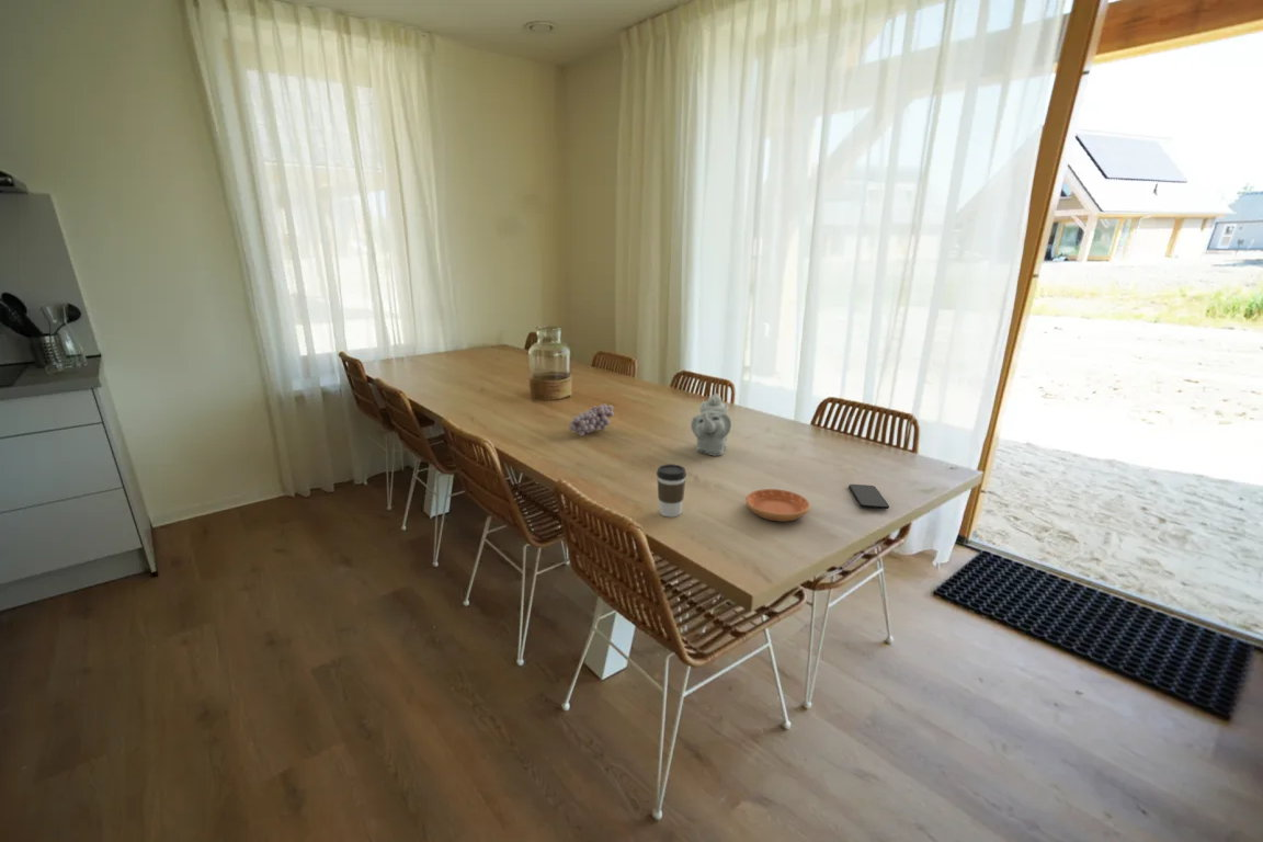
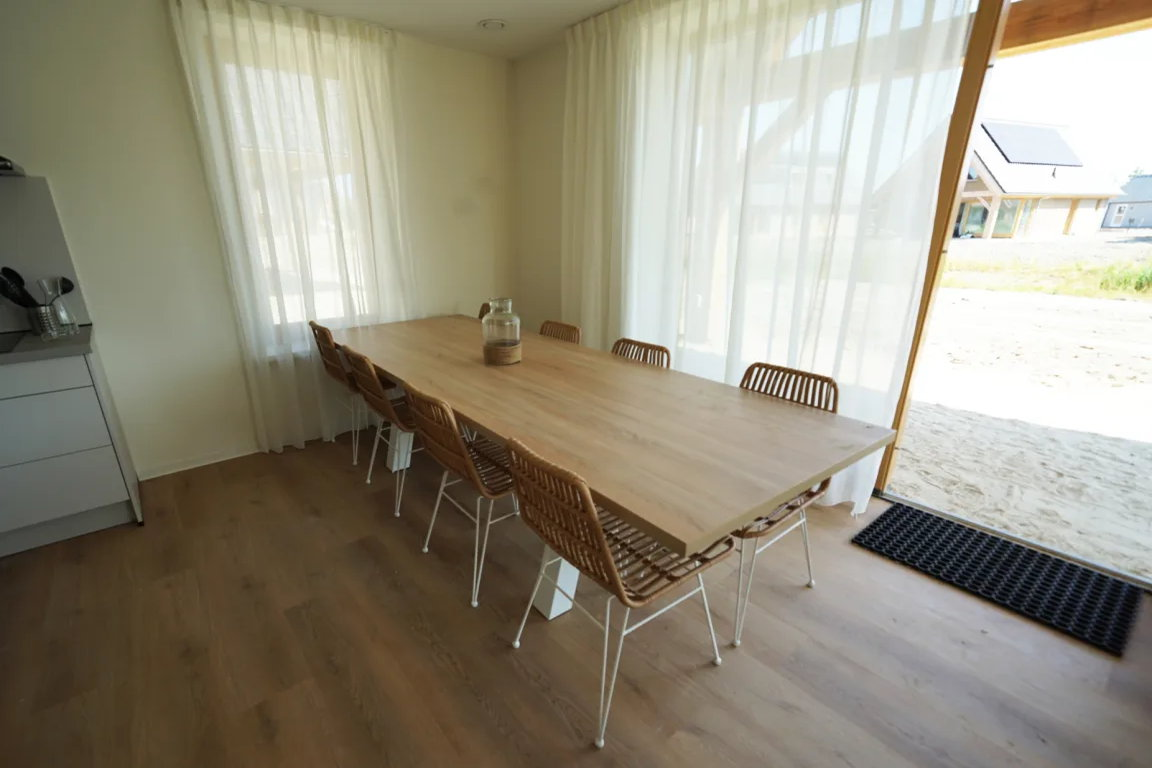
- saucer [746,488,811,523]
- teapot [690,392,732,457]
- smartphone [847,483,890,510]
- coffee cup [656,463,687,519]
- fruit [568,402,615,437]
